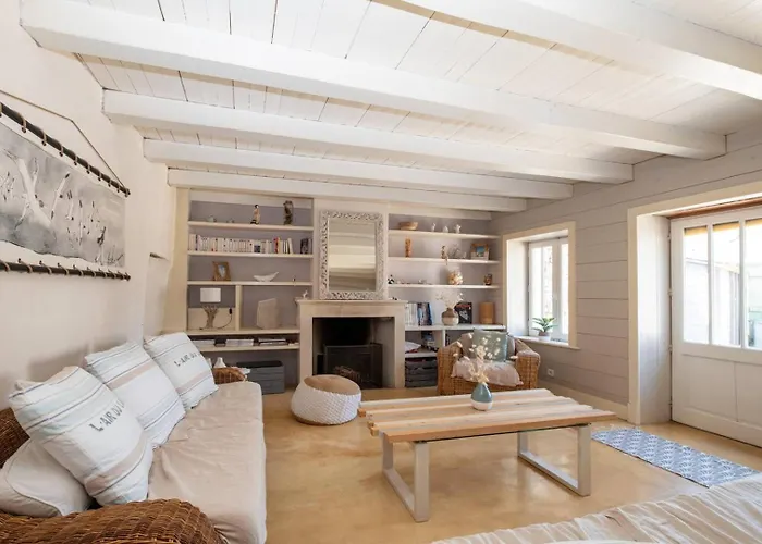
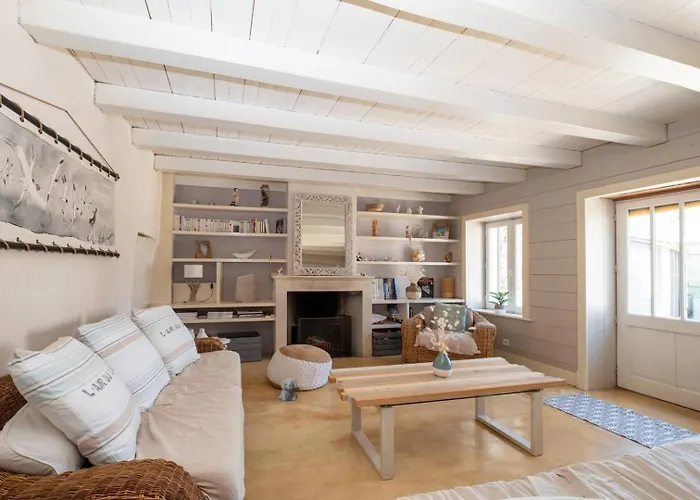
+ plush toy [278,377,300,402]
